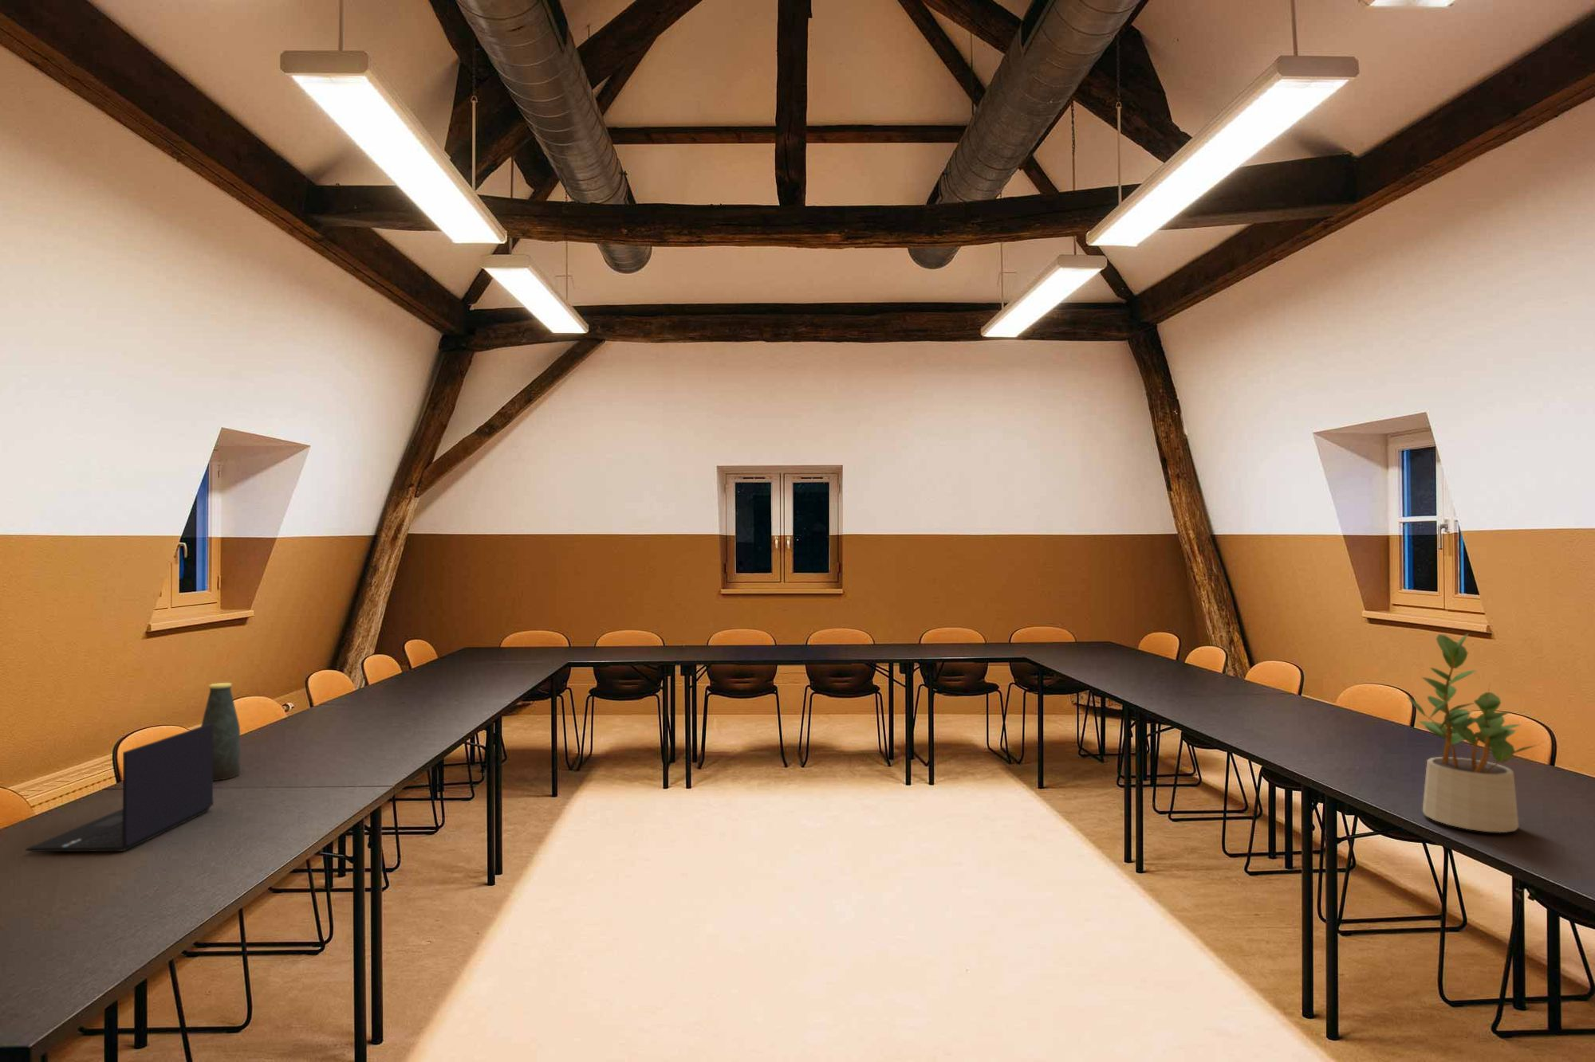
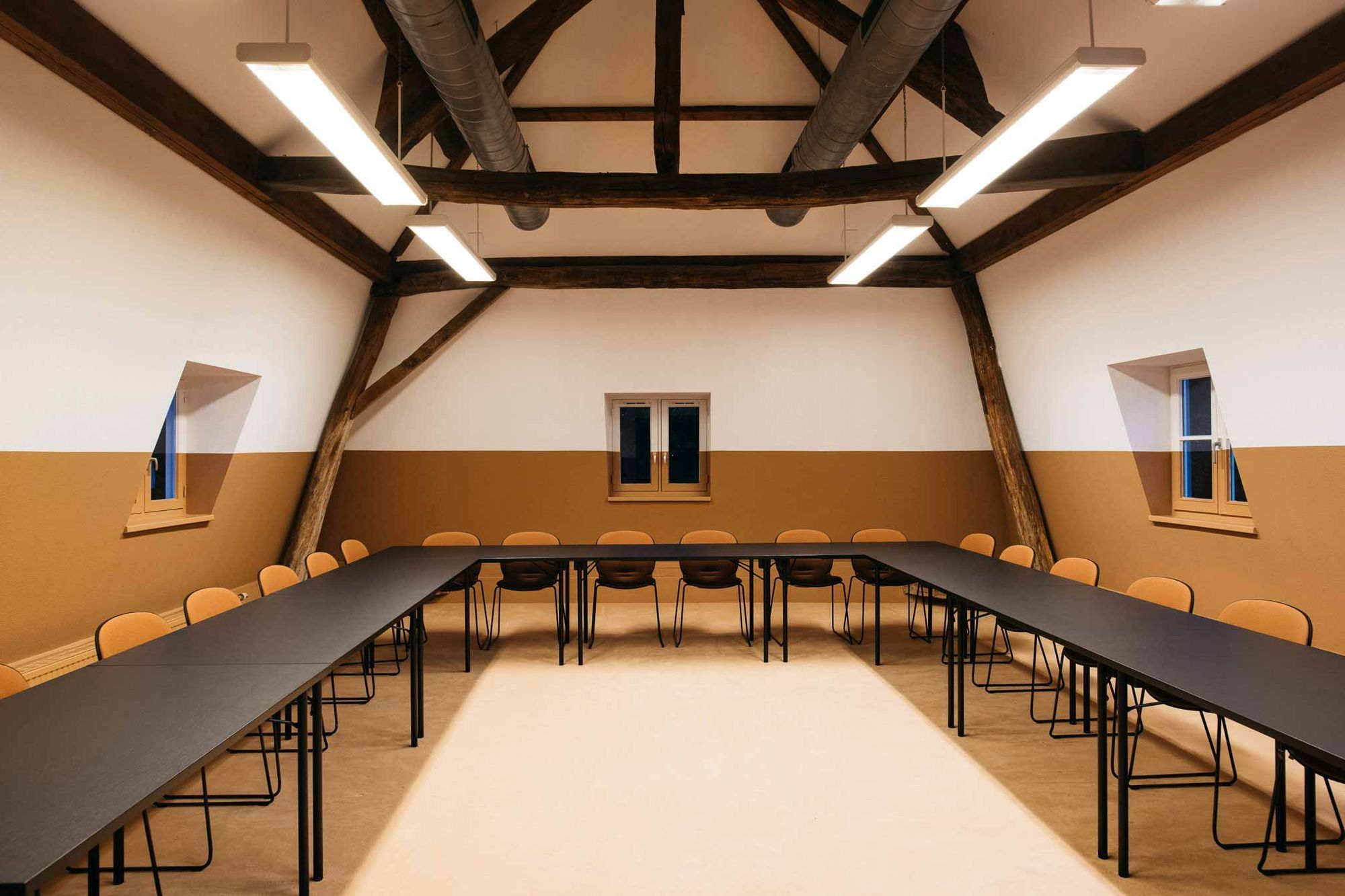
- bottle [200,682,241,781]
- potted plant [1406,633,1538,833]
- laptop [25,723,215,852]
